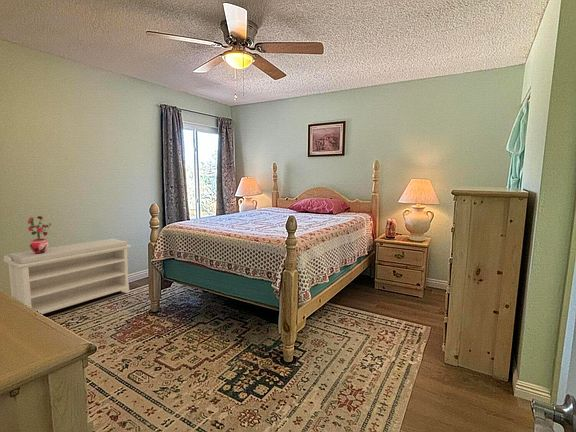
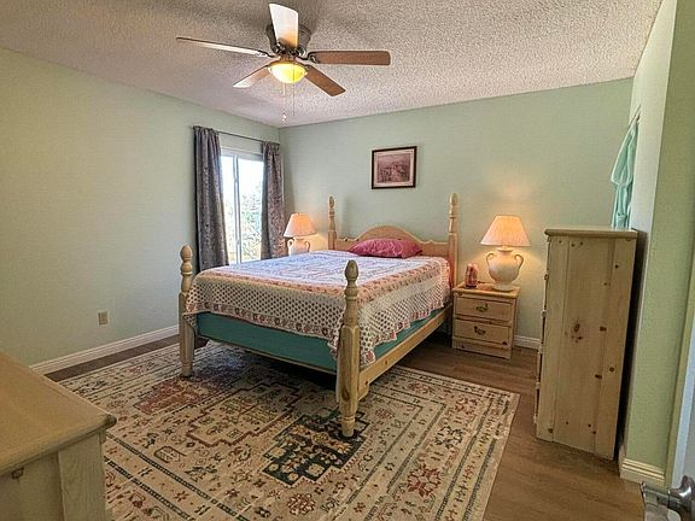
- potted plant [27,215,52,254]
- bench [3,238,132,315]
